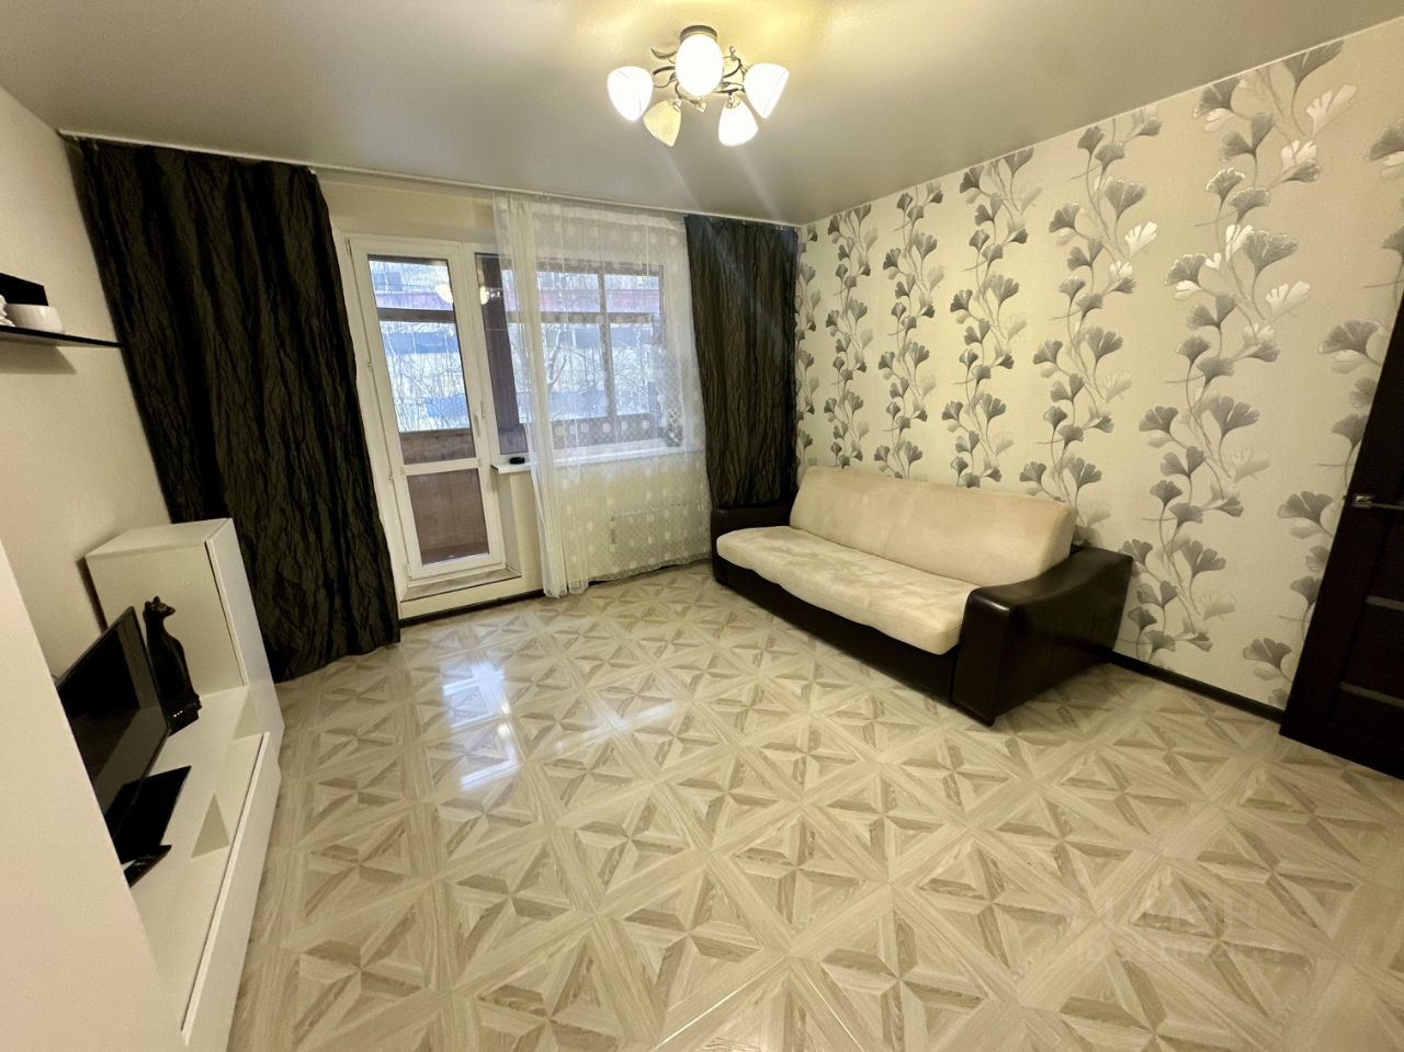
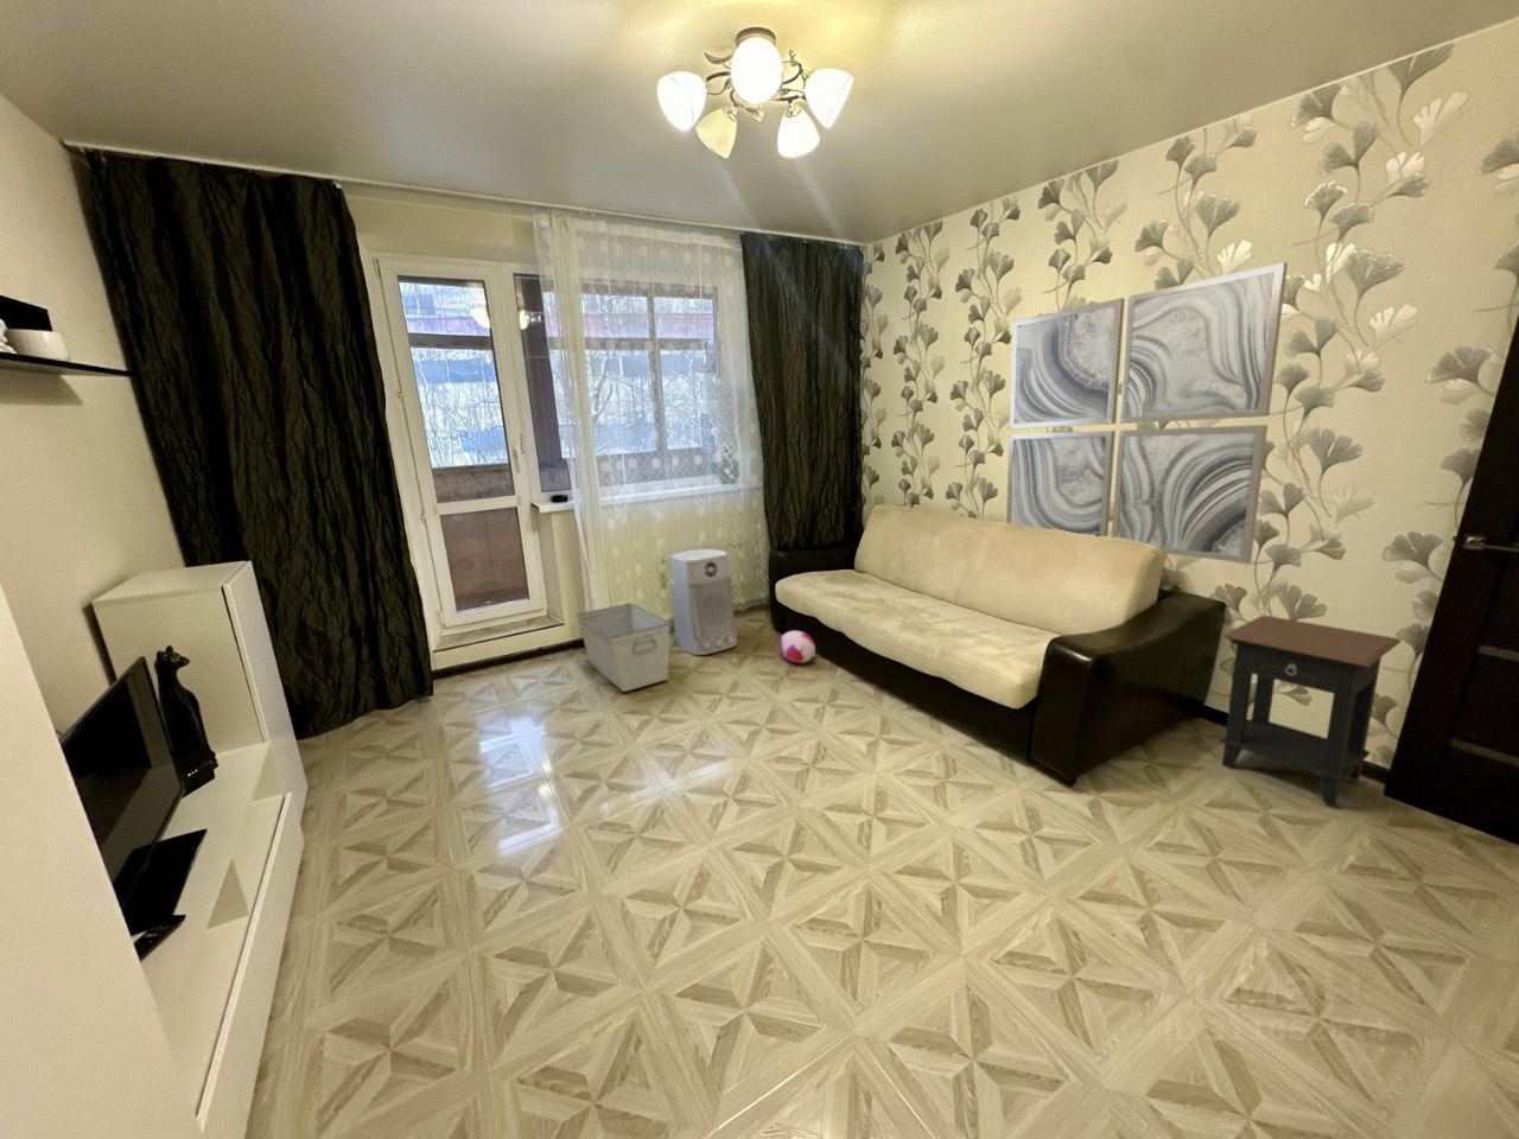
+ side table [1219,615,1403,808]
+ plush toy [779,631,817,664]
+ wall art [1005,261,1289,565]
+ storage bin [575,602,672,693]
+ air purifier [670,548,738,656]
